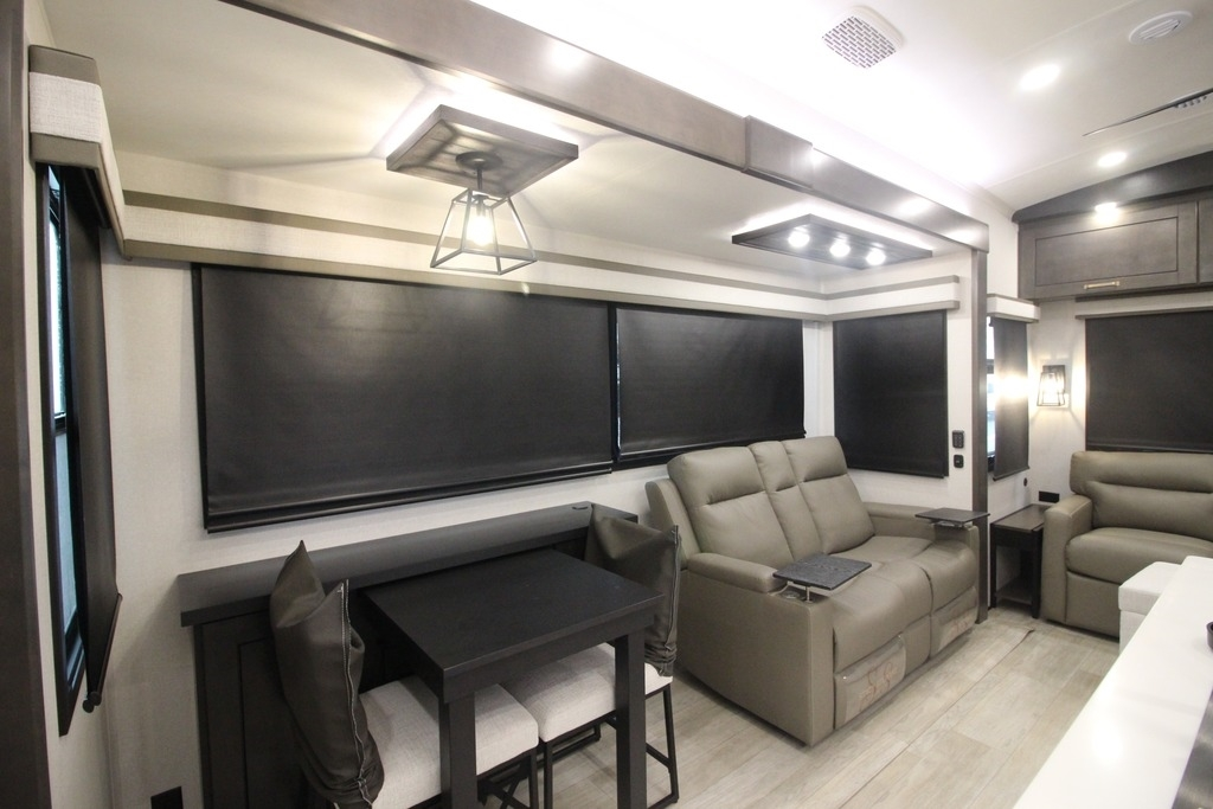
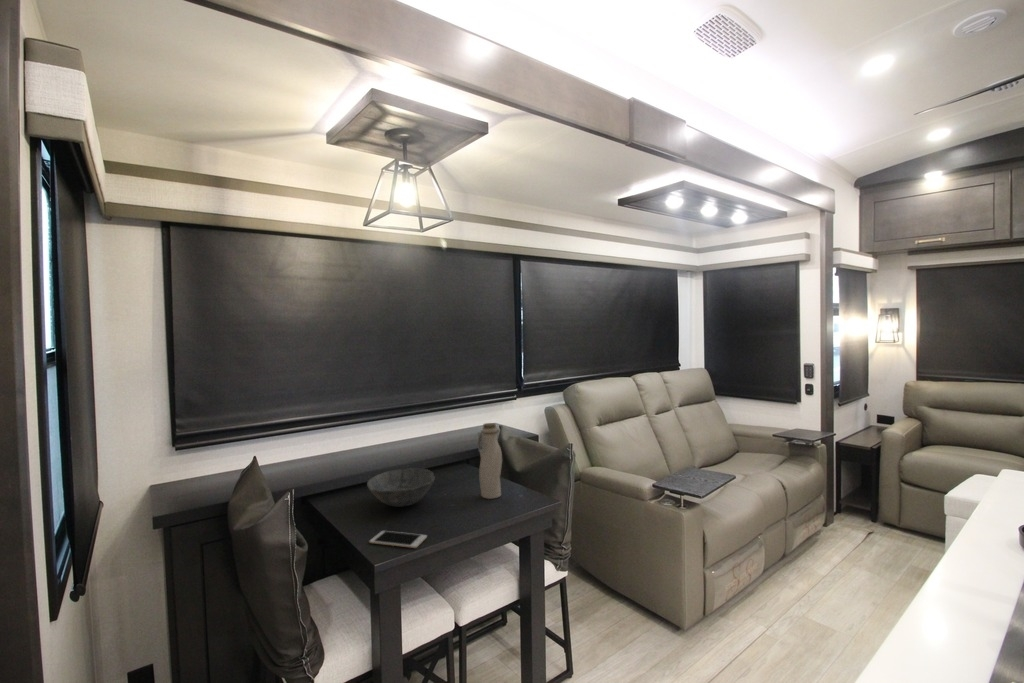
+ water bottle [477,422,503,500]
+ cell phone [368,530,428,549]
+ bowl [366,467,436,508]
